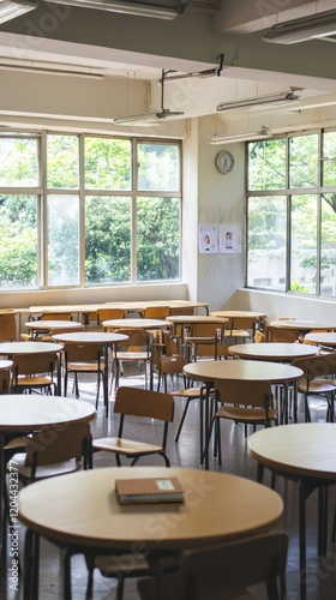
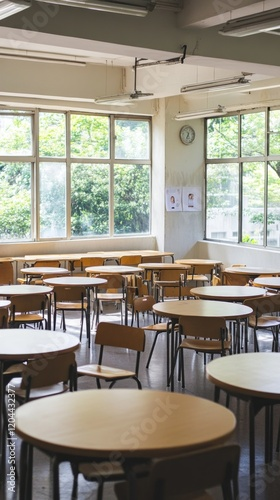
- notebook [114,475,186,505]
